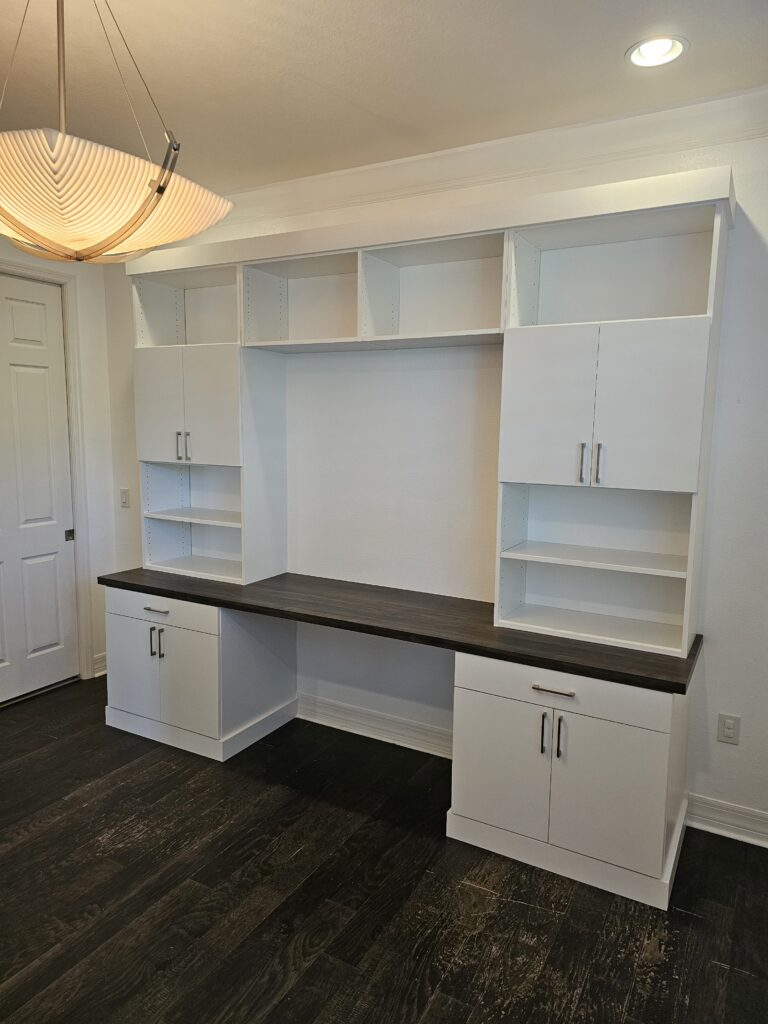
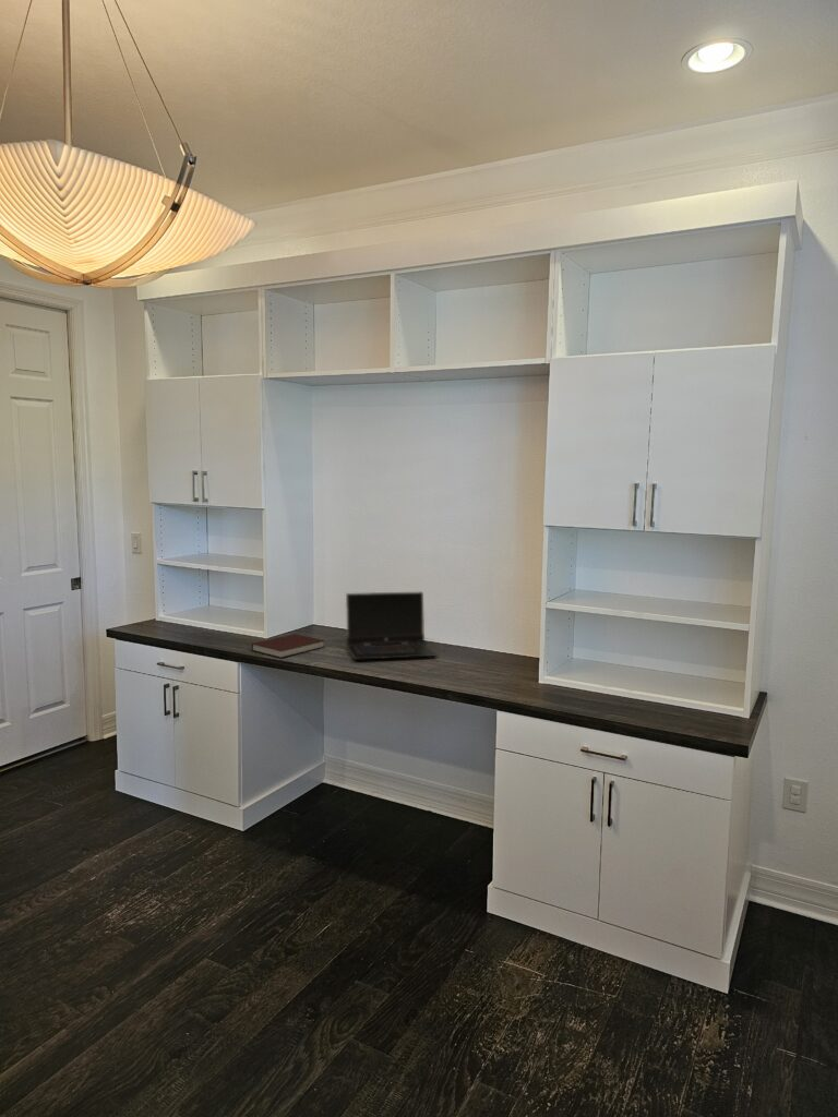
+ notebook [251,633,325,659]
+ laptop computer [345,590,439,660]
